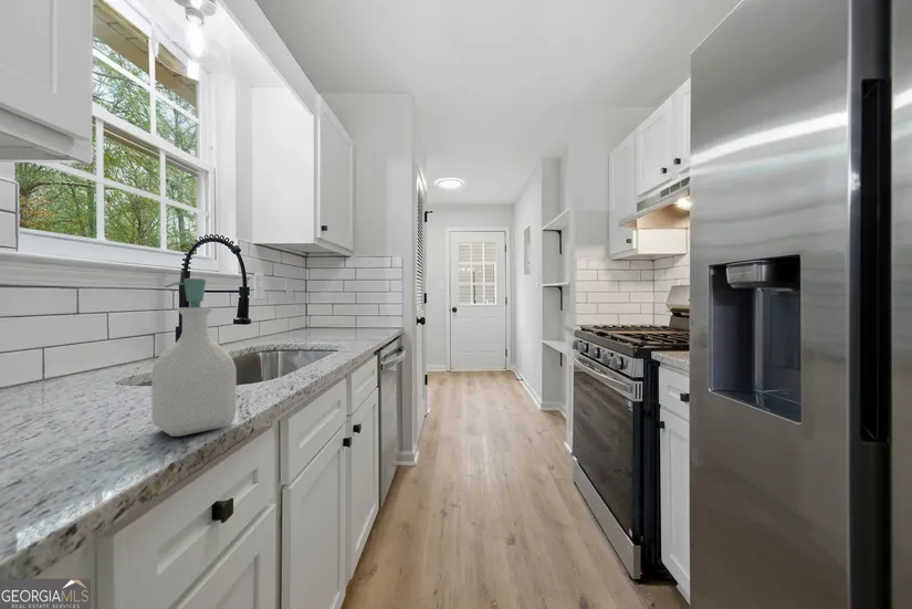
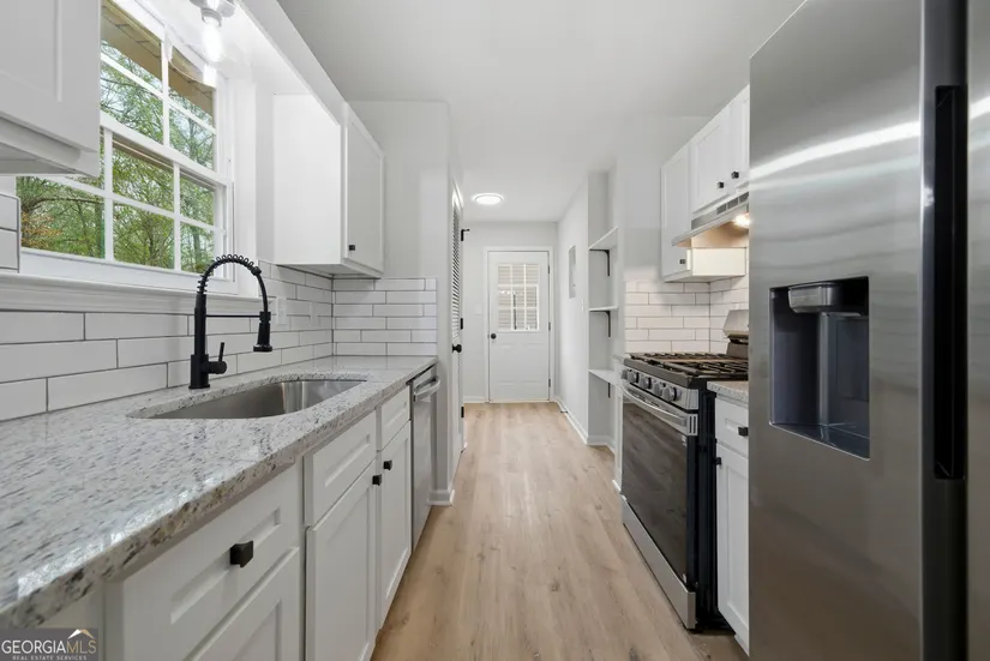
- soap bottle [150,277,238,438]
